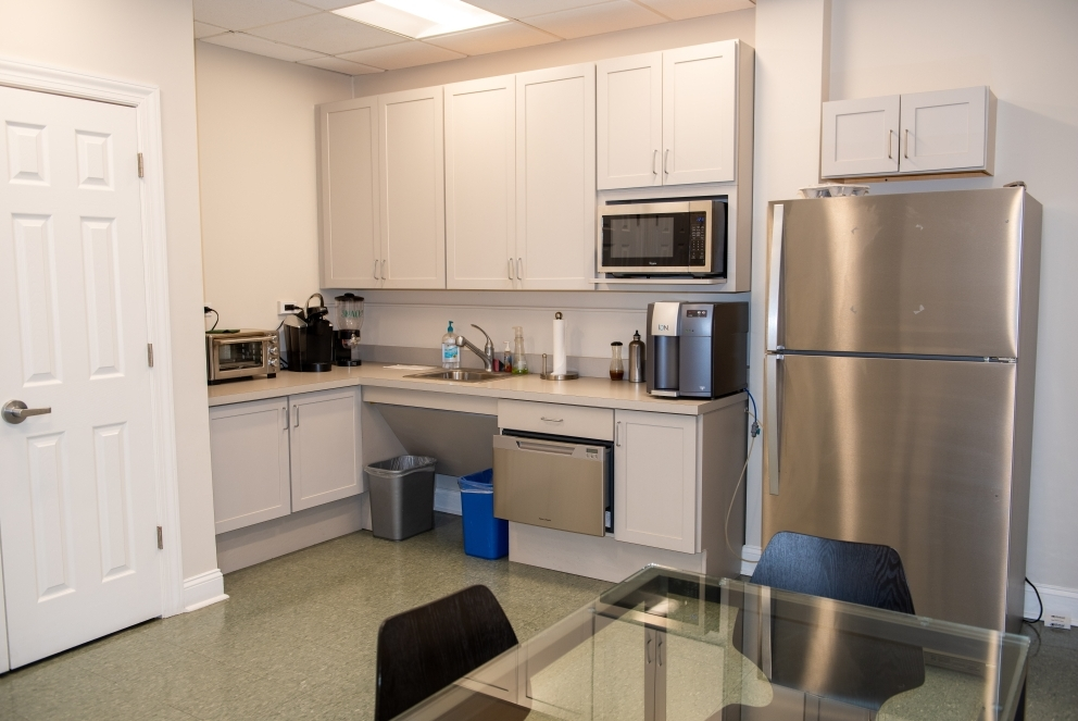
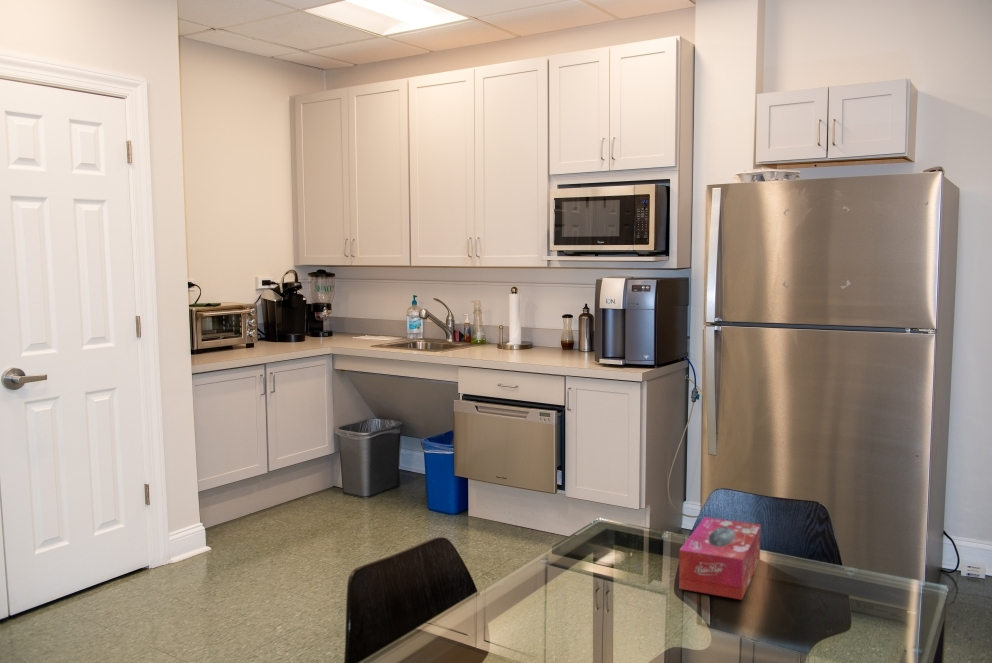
+ tissue box [678,516,762,601]
